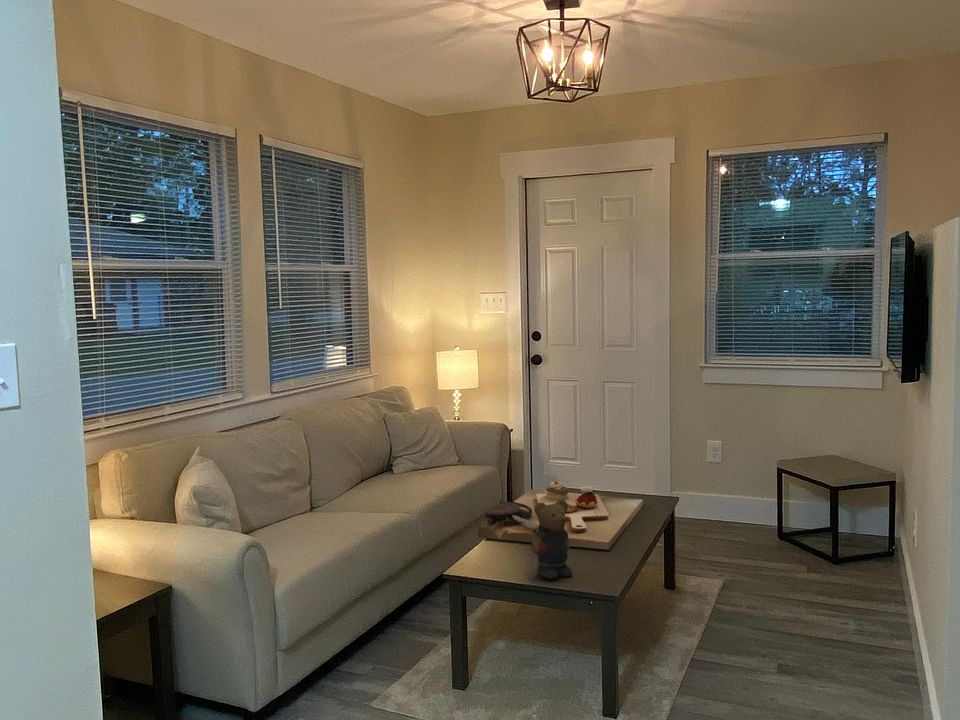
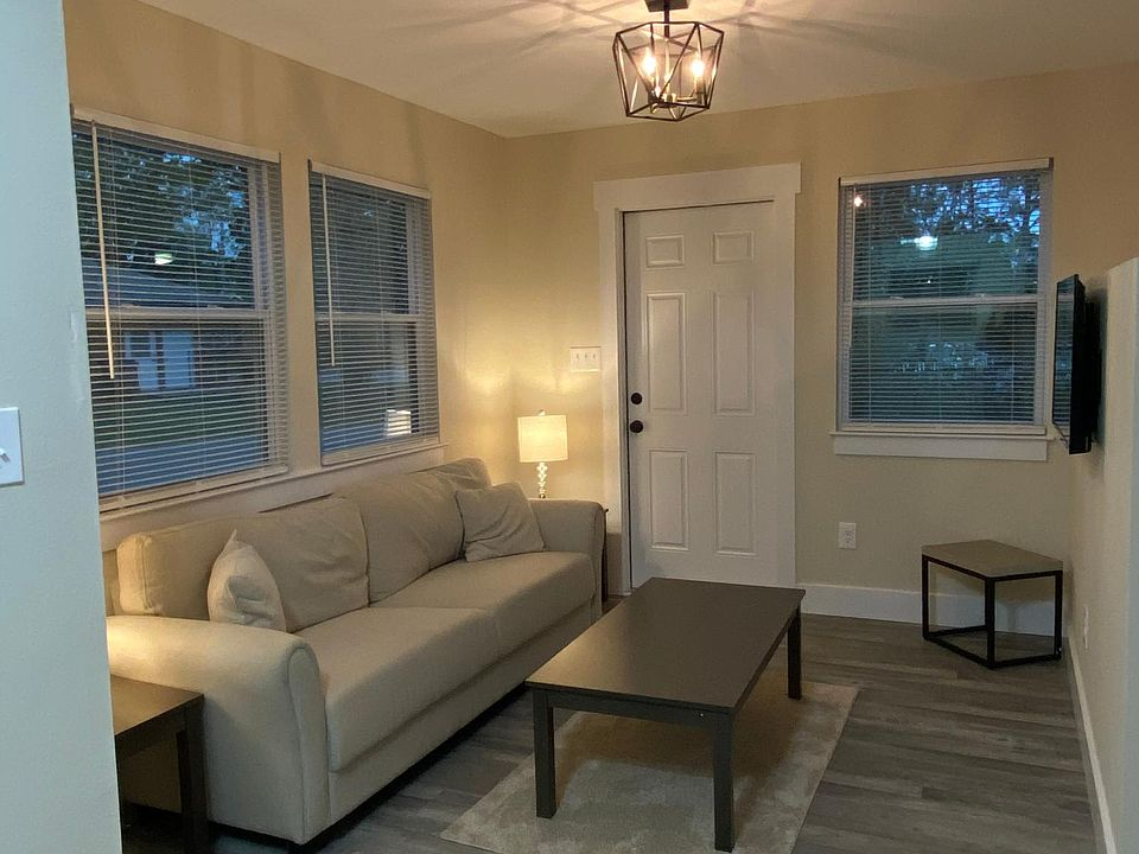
- decorative tray [477,480,644,551]
- teddy bear [530,500,573,580]
